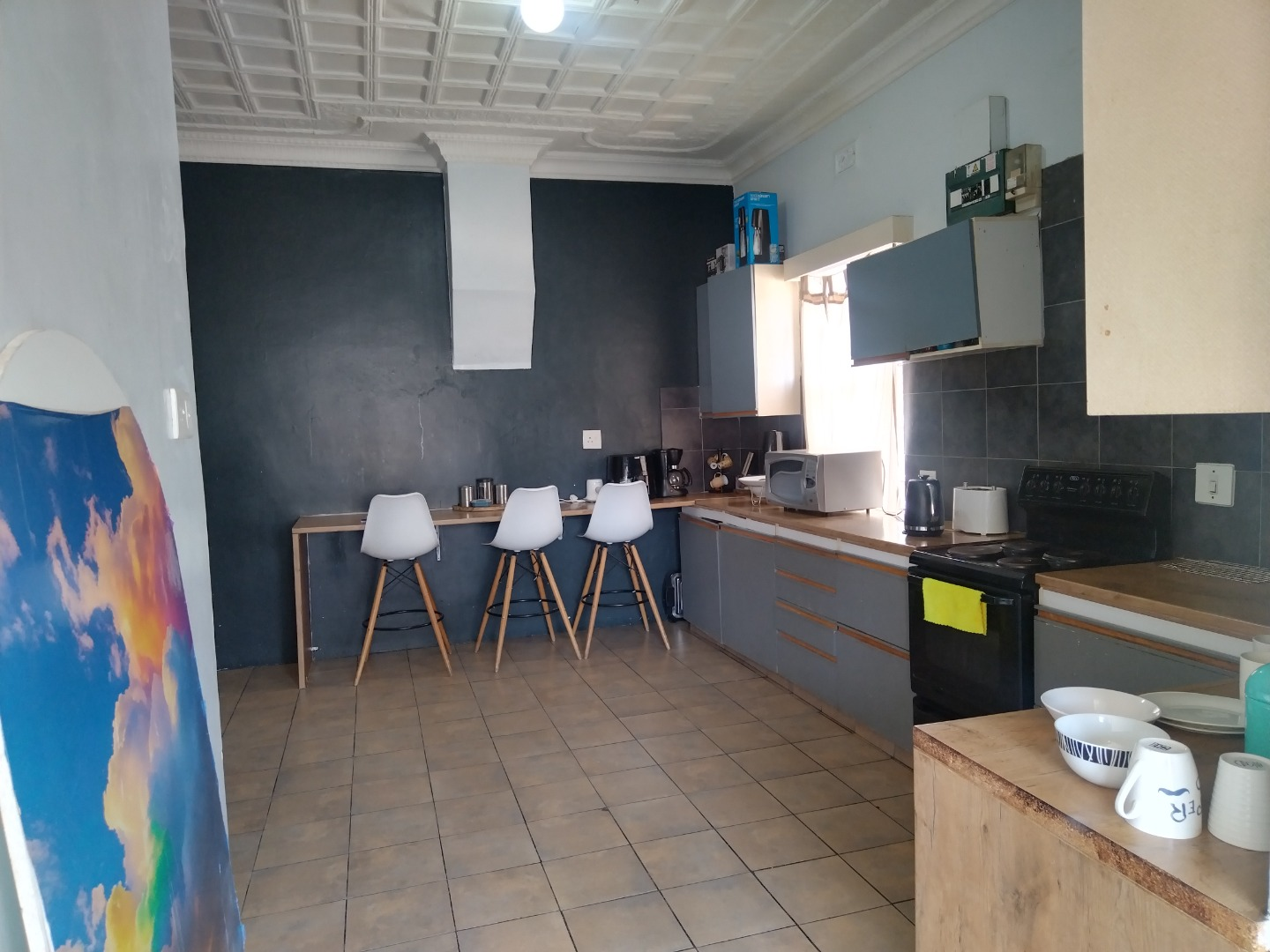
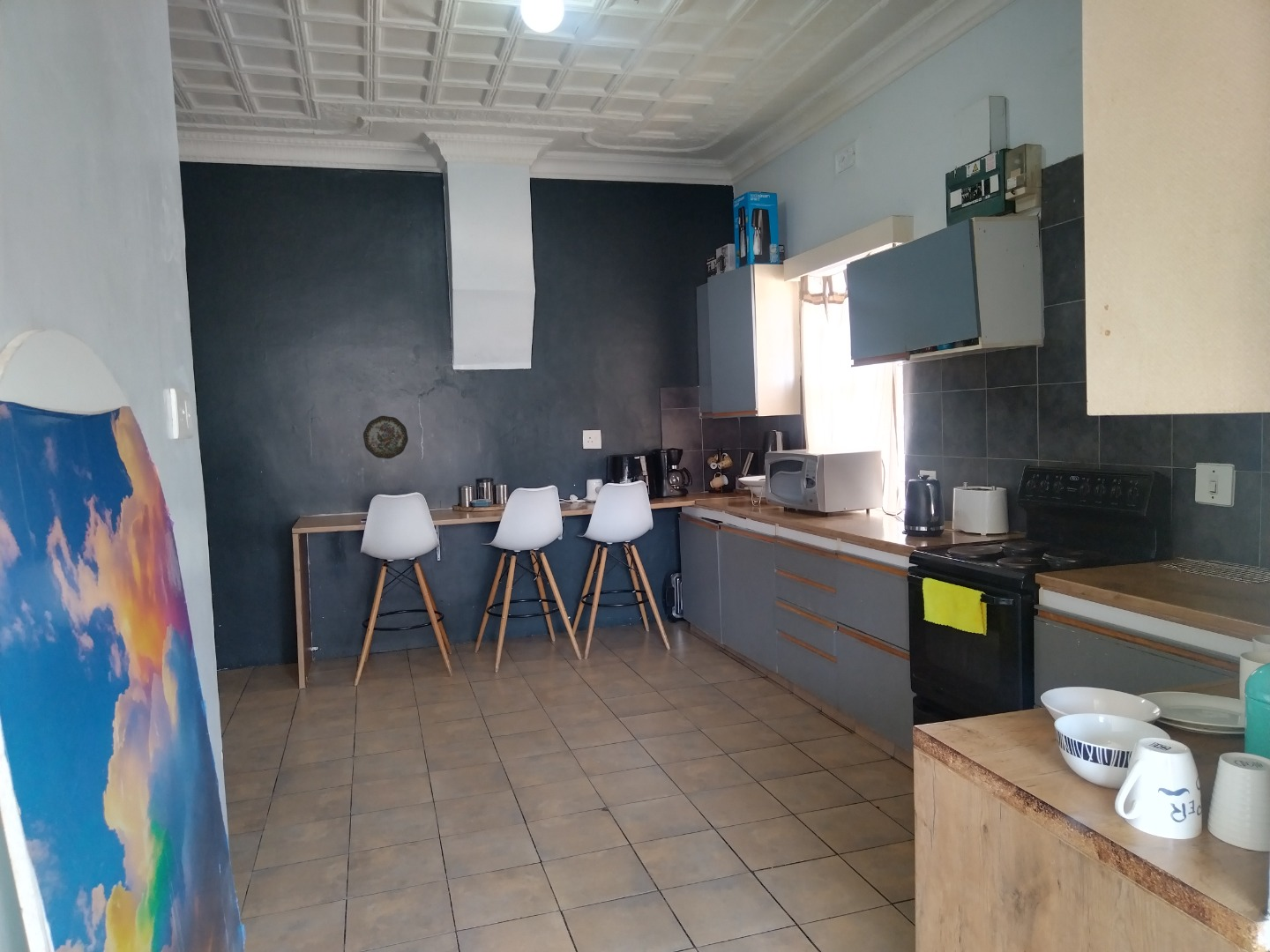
+ decorative plate [362,415,409,459]
